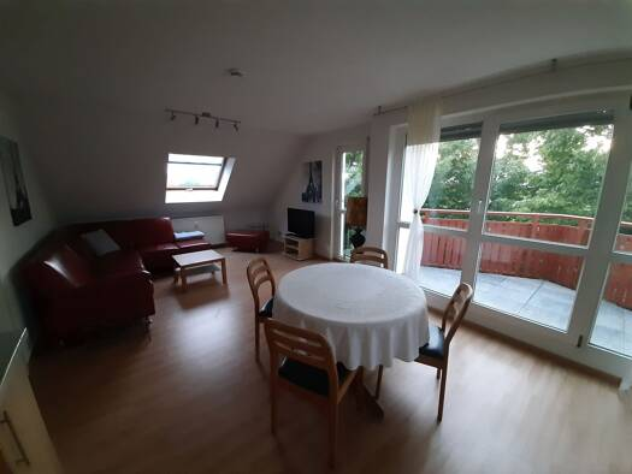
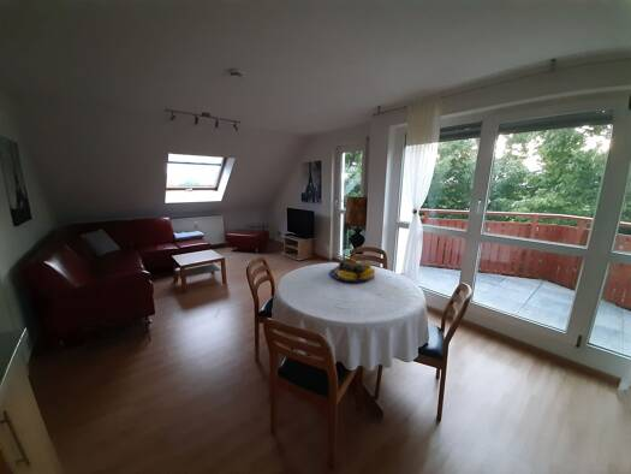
+ fruit bowl [328,256,376,283]
